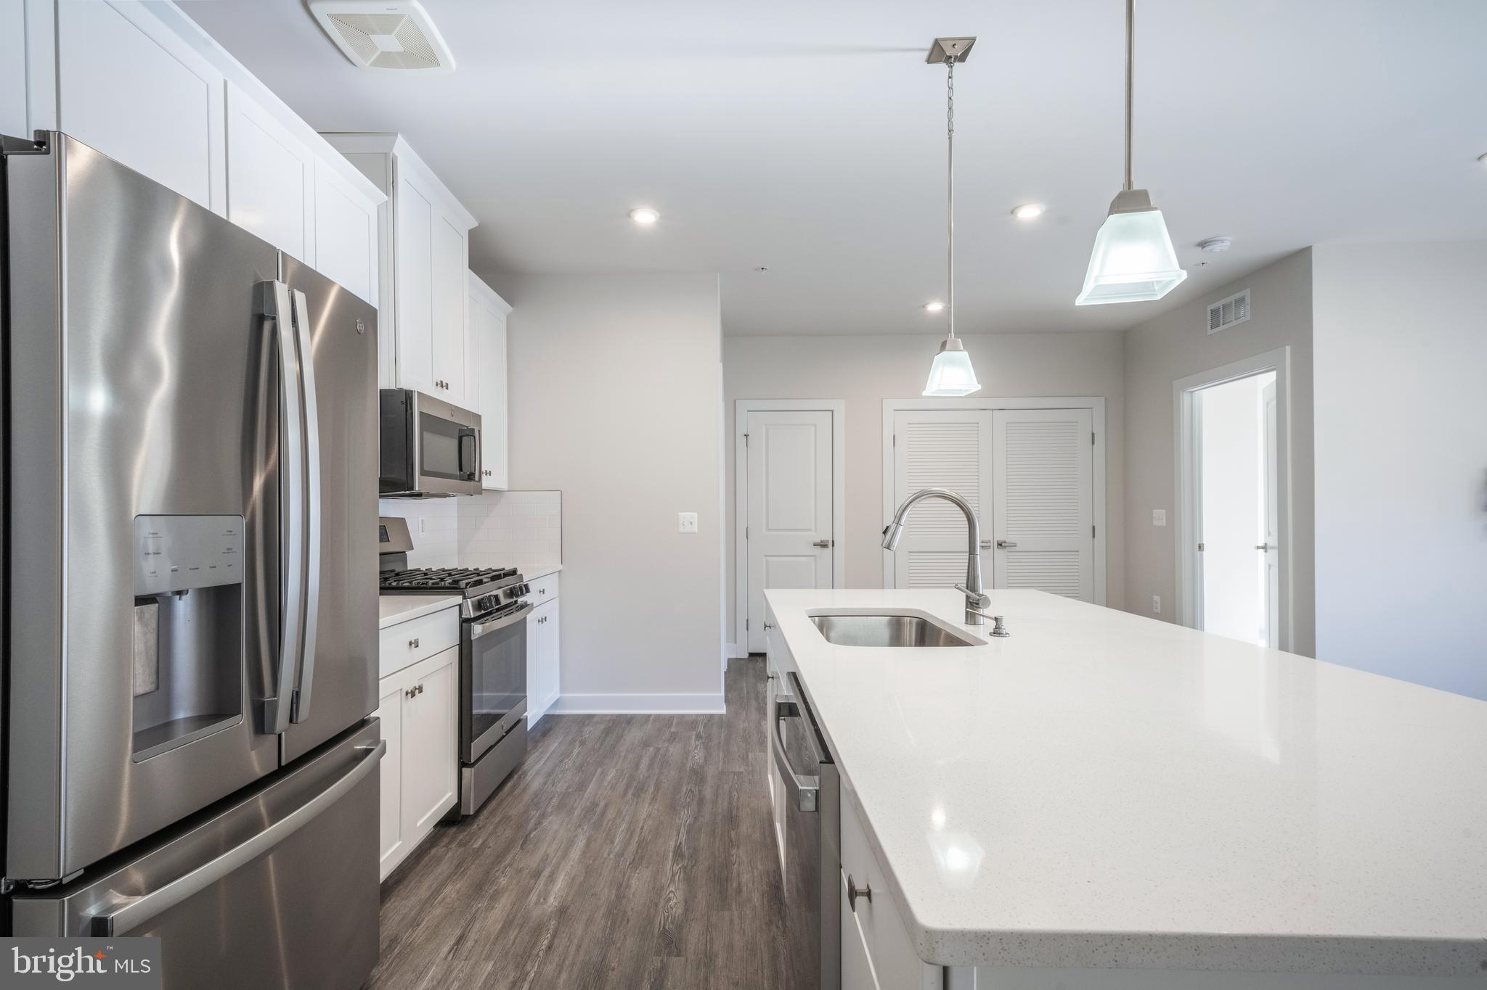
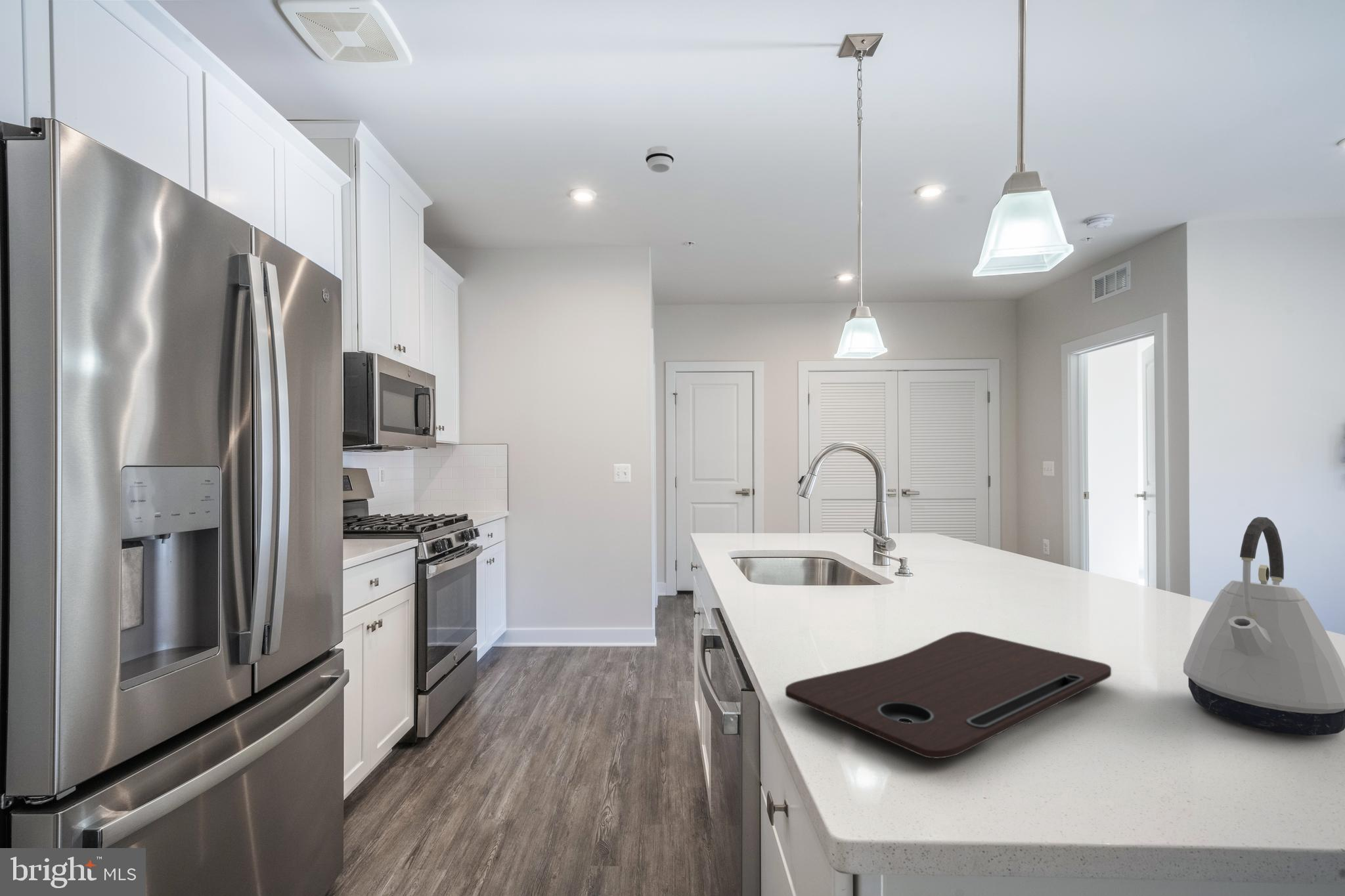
+ kettle [1183,517,1345,736]
+ cutting board [785,631,1112,759]
+ smoke detector [645,145,674,173]
